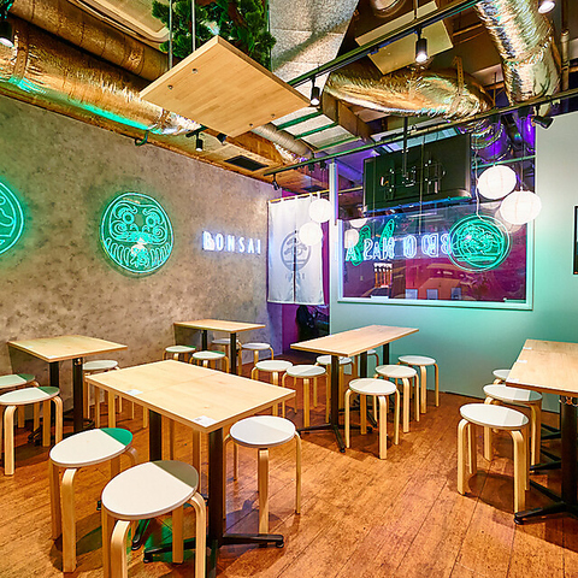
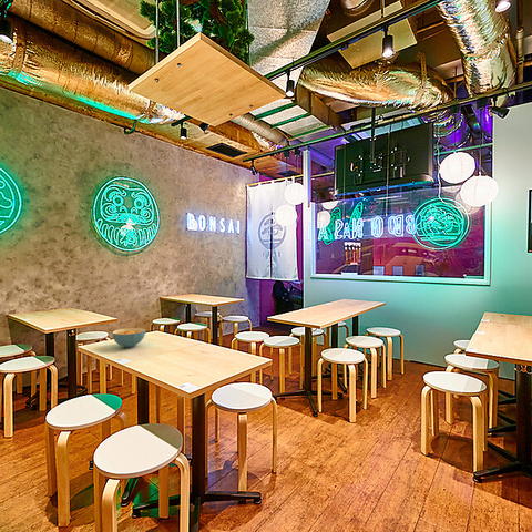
+ cereal bowl [112,327,146,348]
